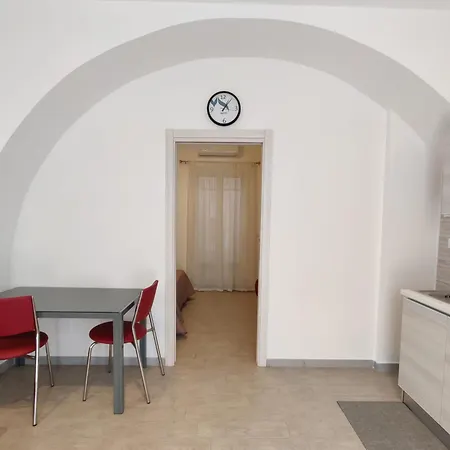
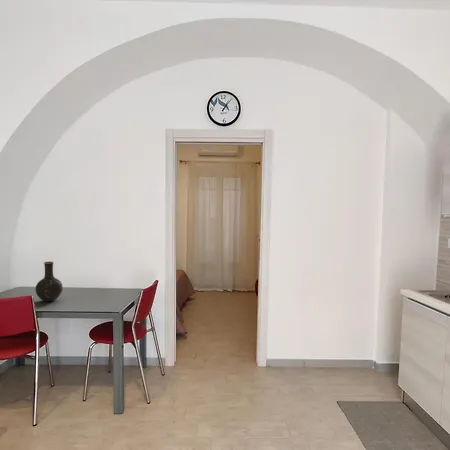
+ vase [35,260,64,303]
